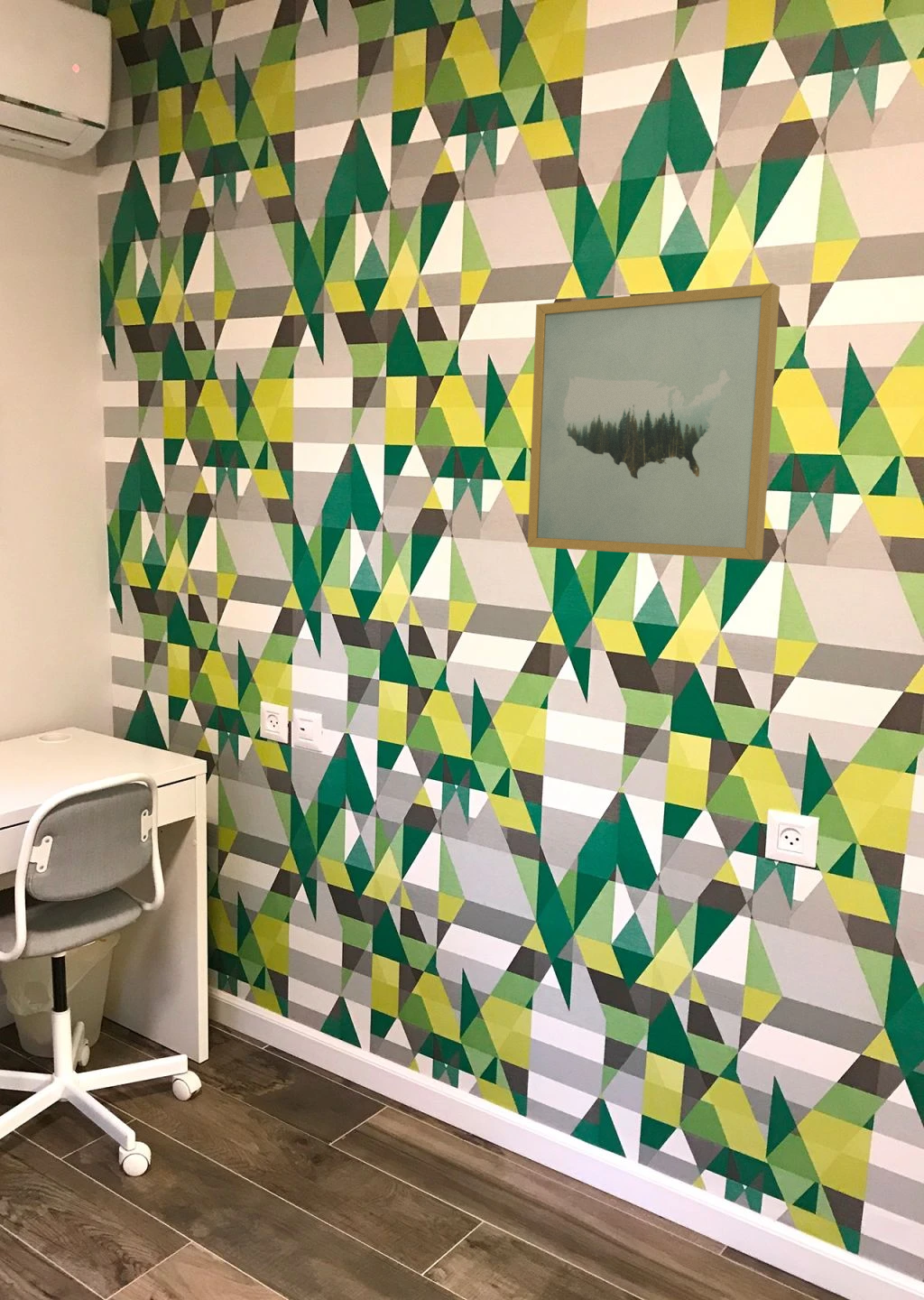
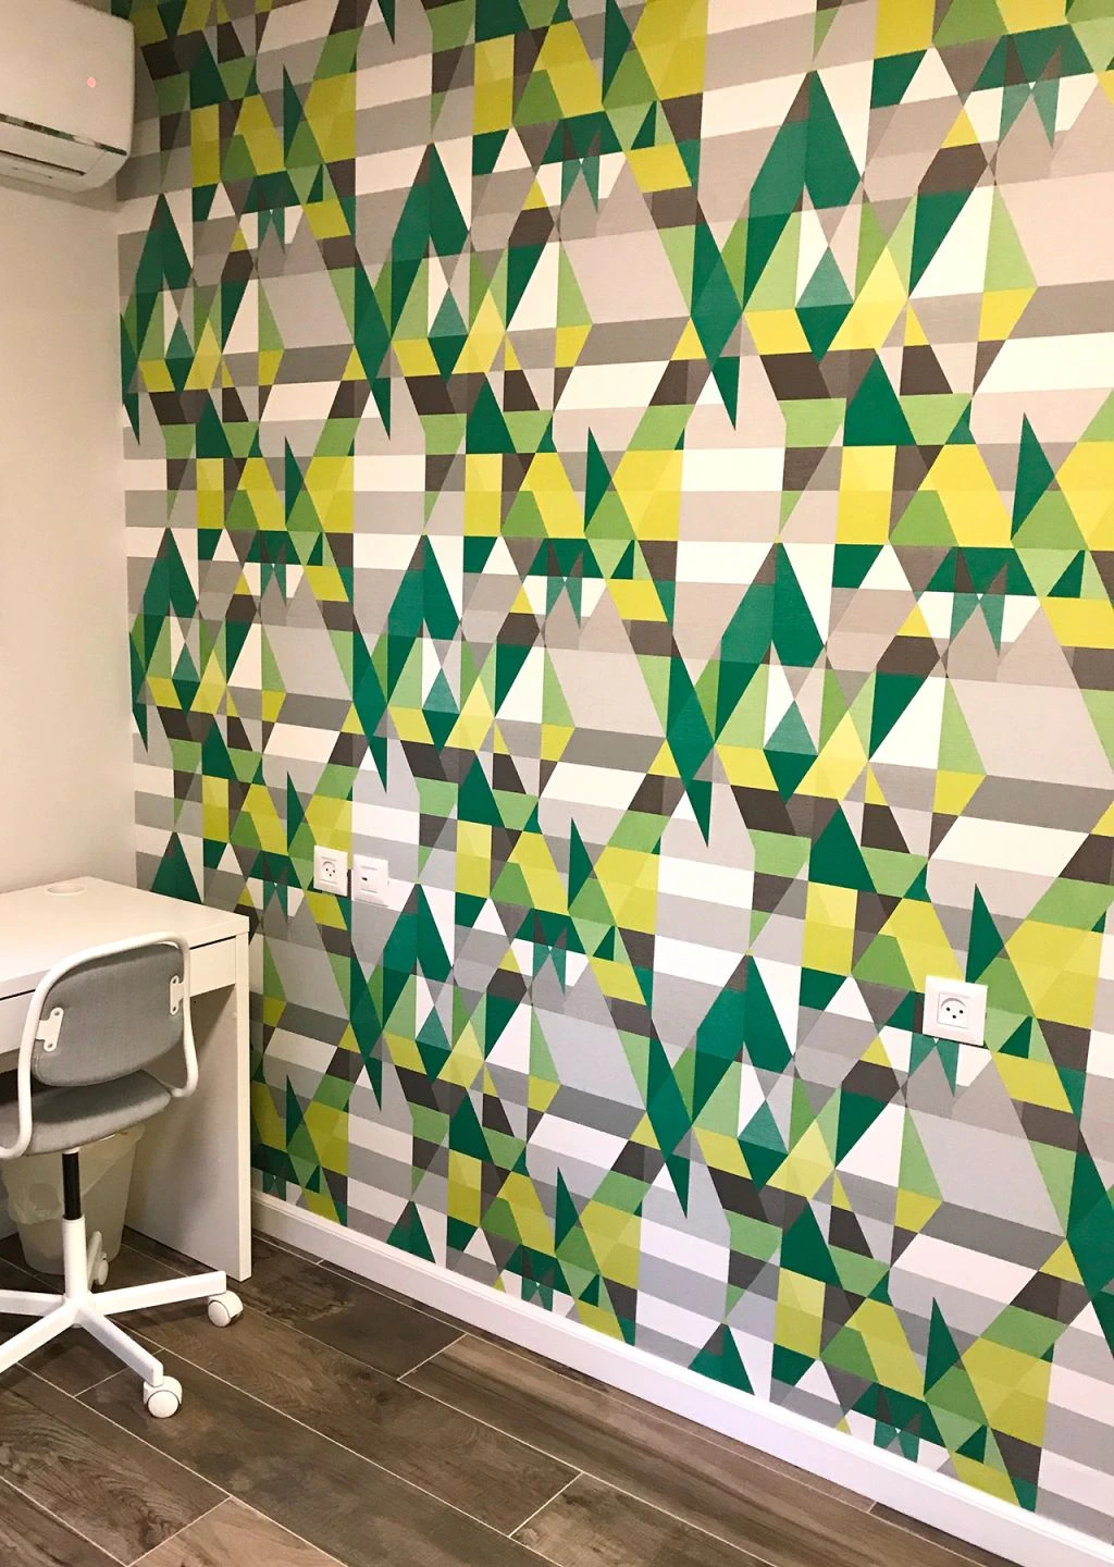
- wall art [527,283,781,561]
